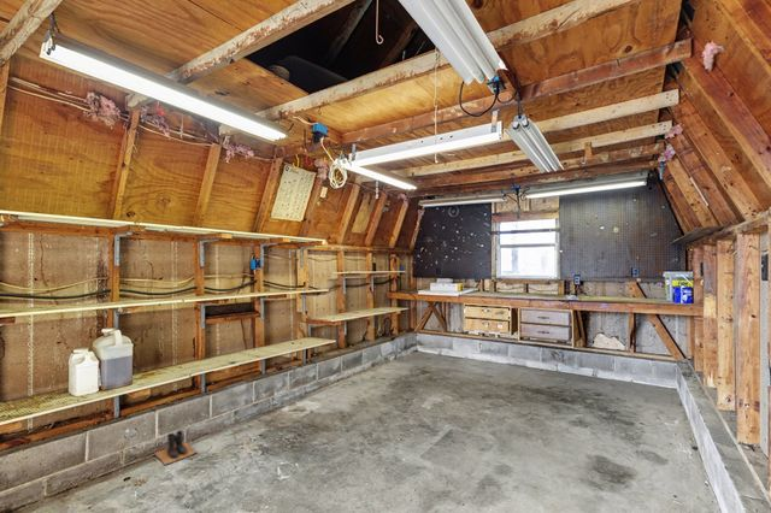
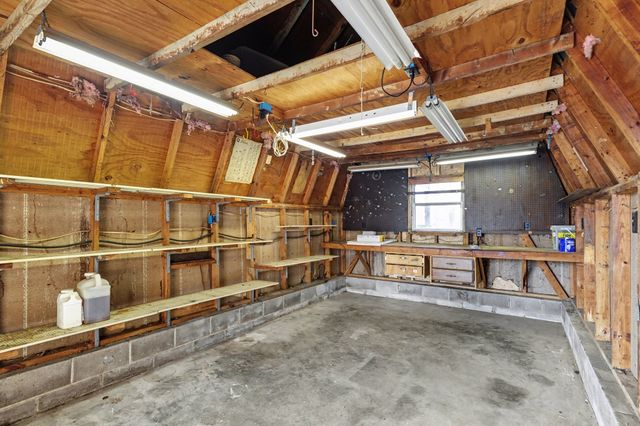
- boots [153,429,199,466]
